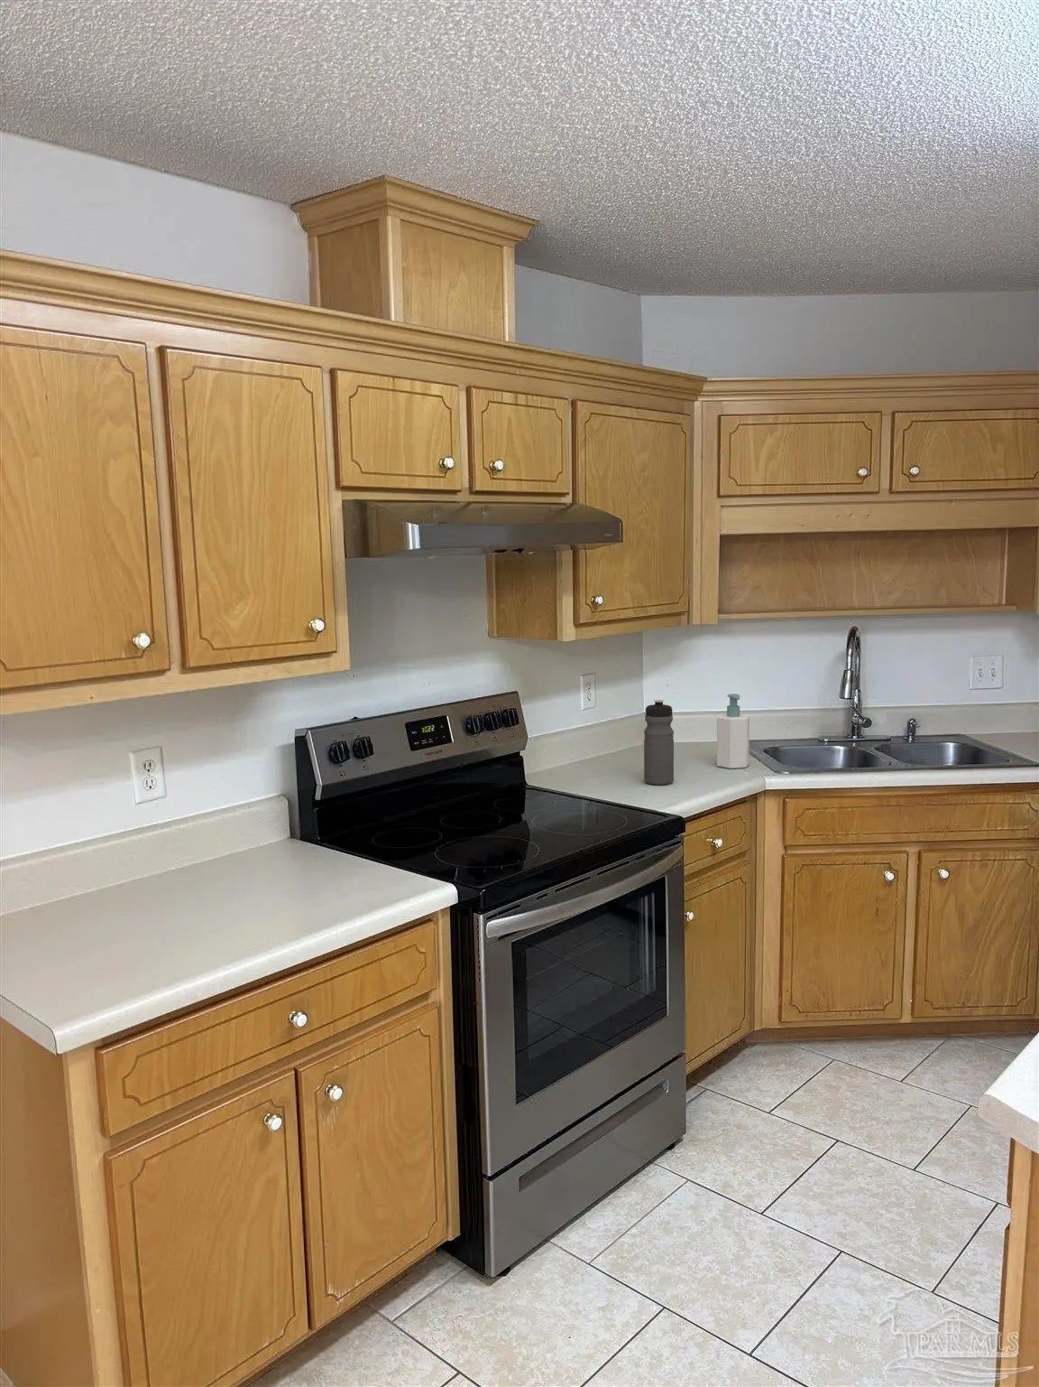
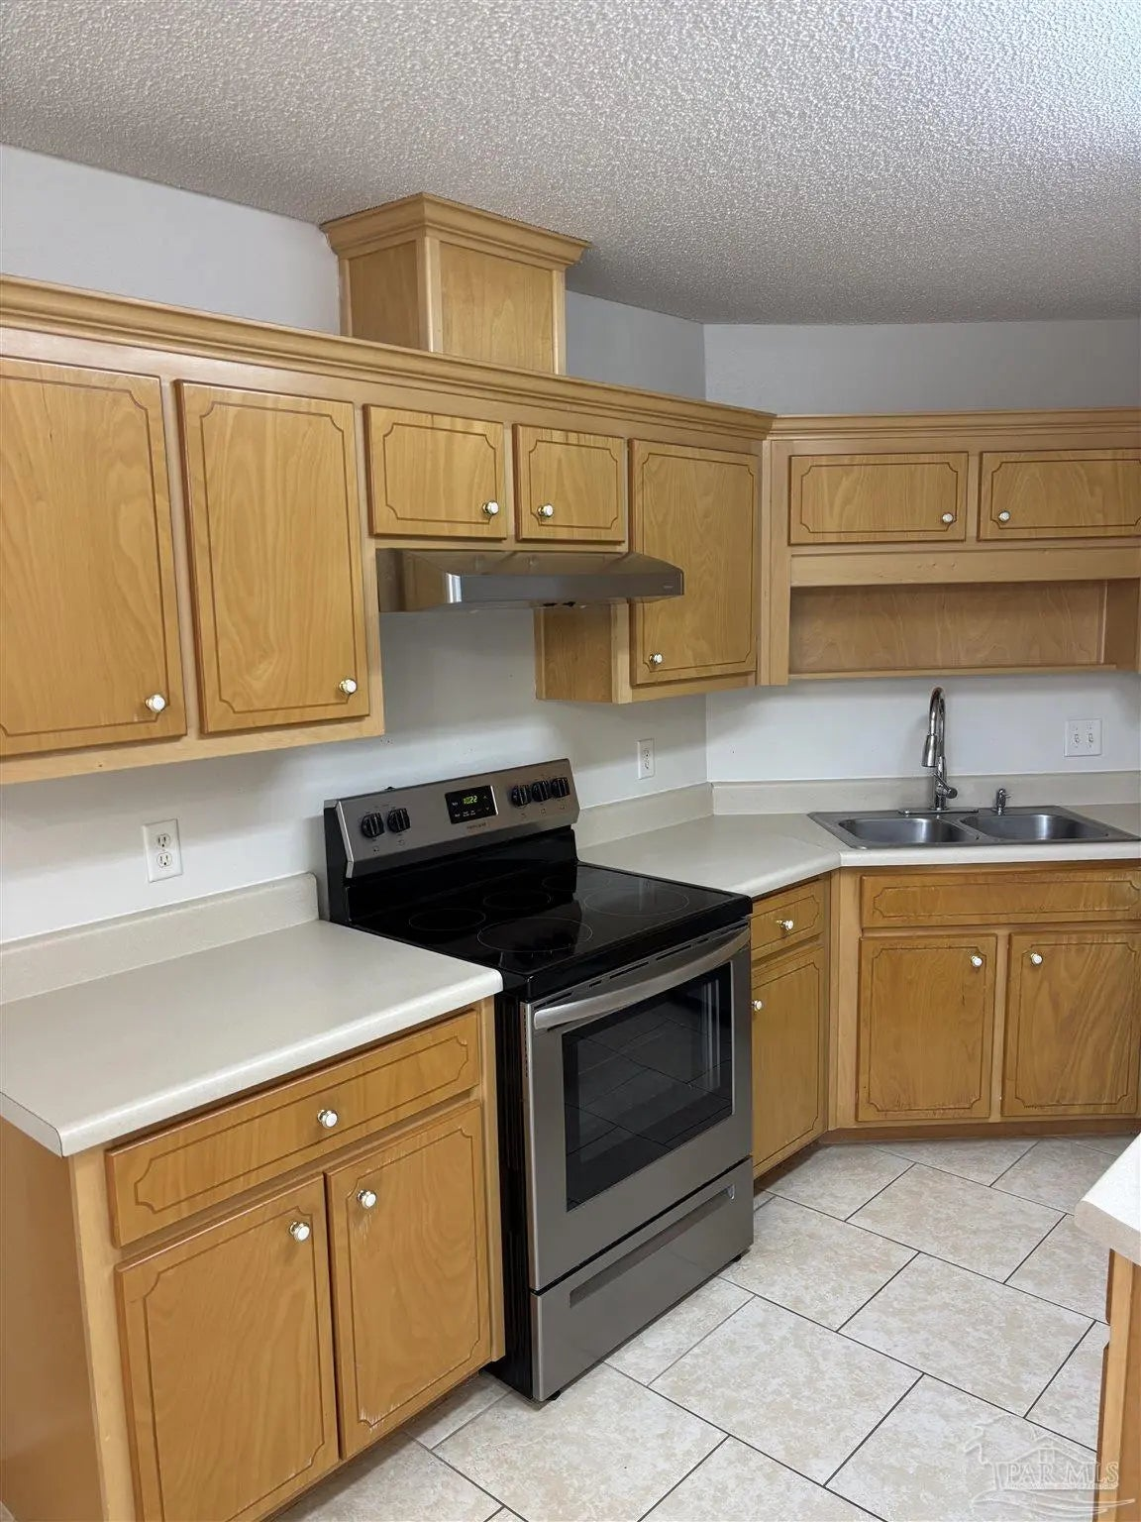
- water bottle [643,699,674,785]
- soap bottle [716,692,751,769]
